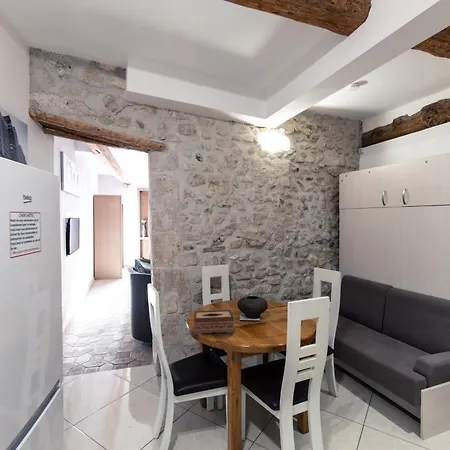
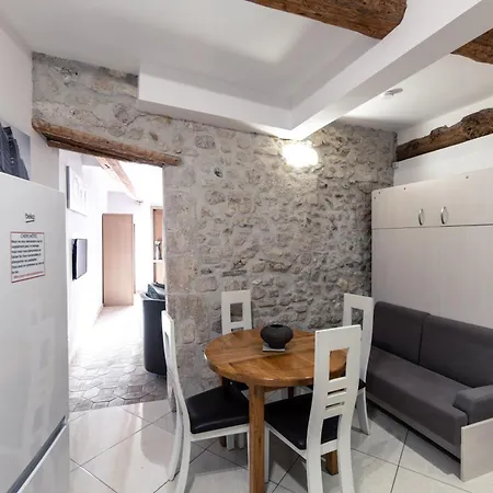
- tissue box [193,309,235,335]
